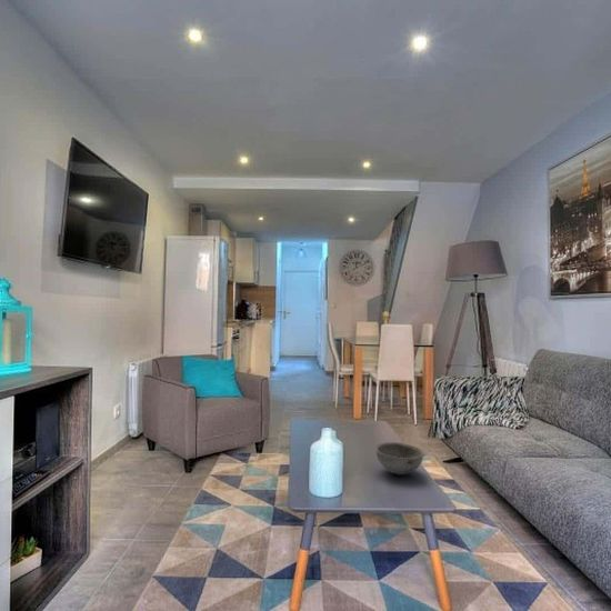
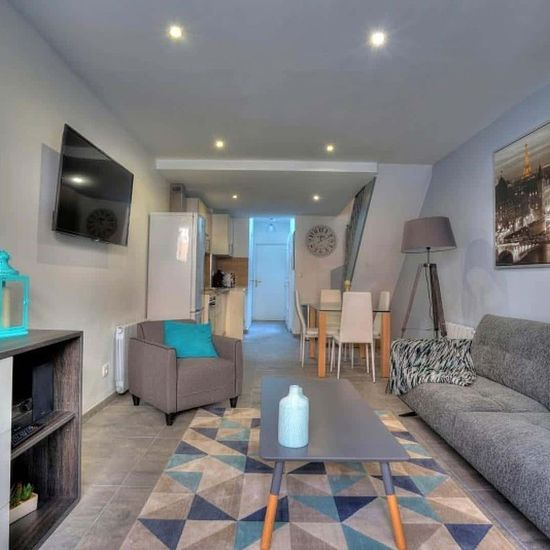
- bowl [373,441,427,477]
